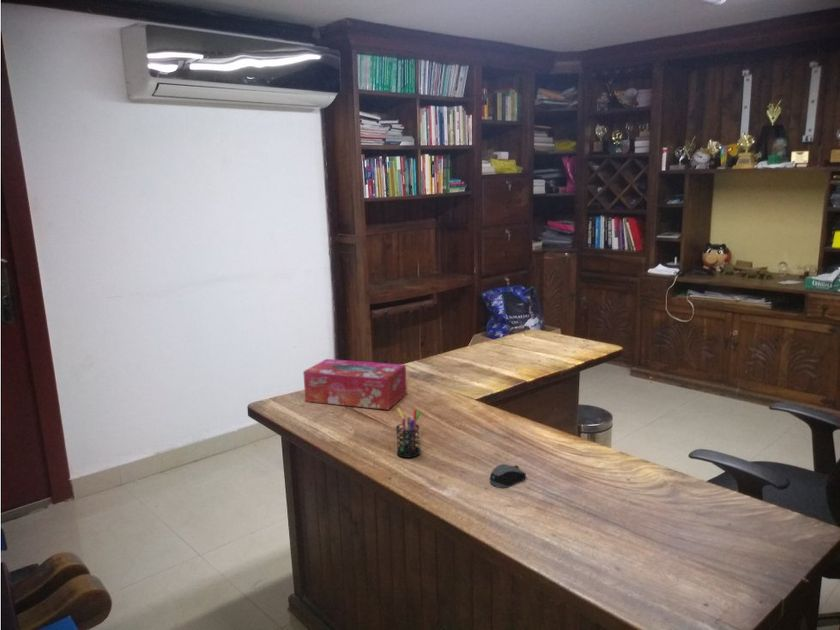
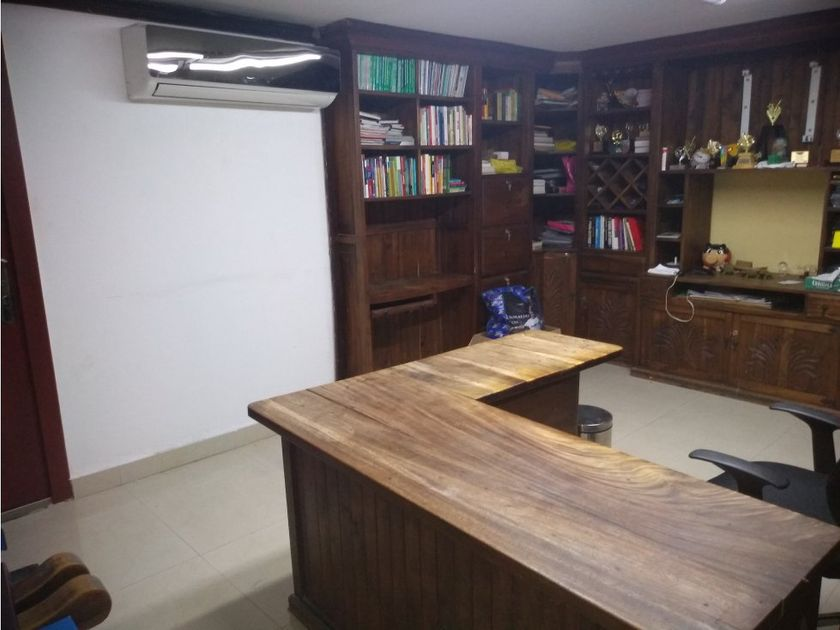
- computer mouse [489,463,527,489]
- tissue box [302,358,408,411]
- pen holder [395,407,422,459]
